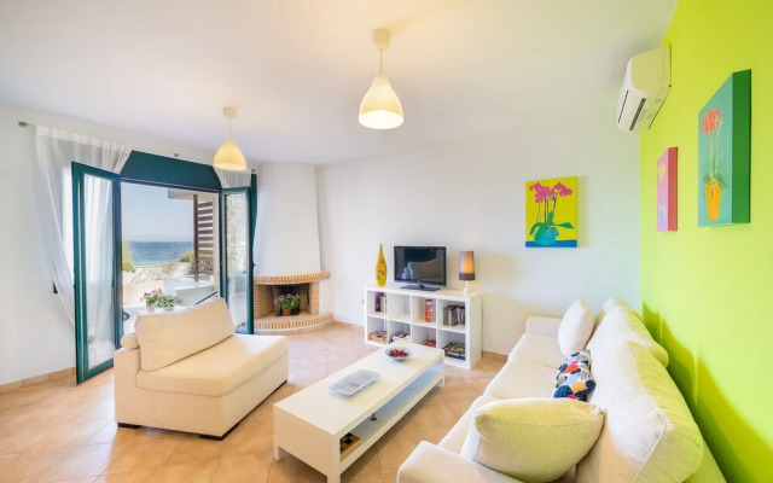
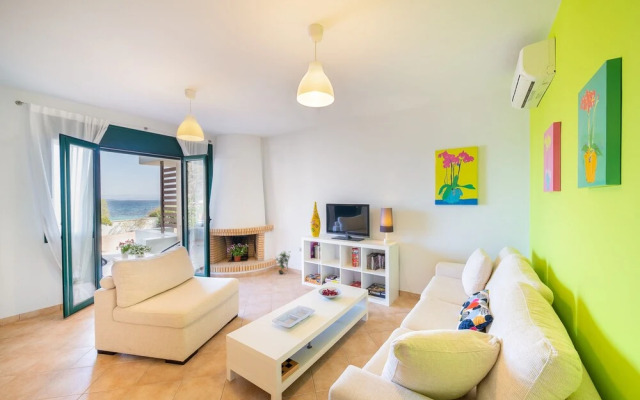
+ potted plant [274,250,292,275]
